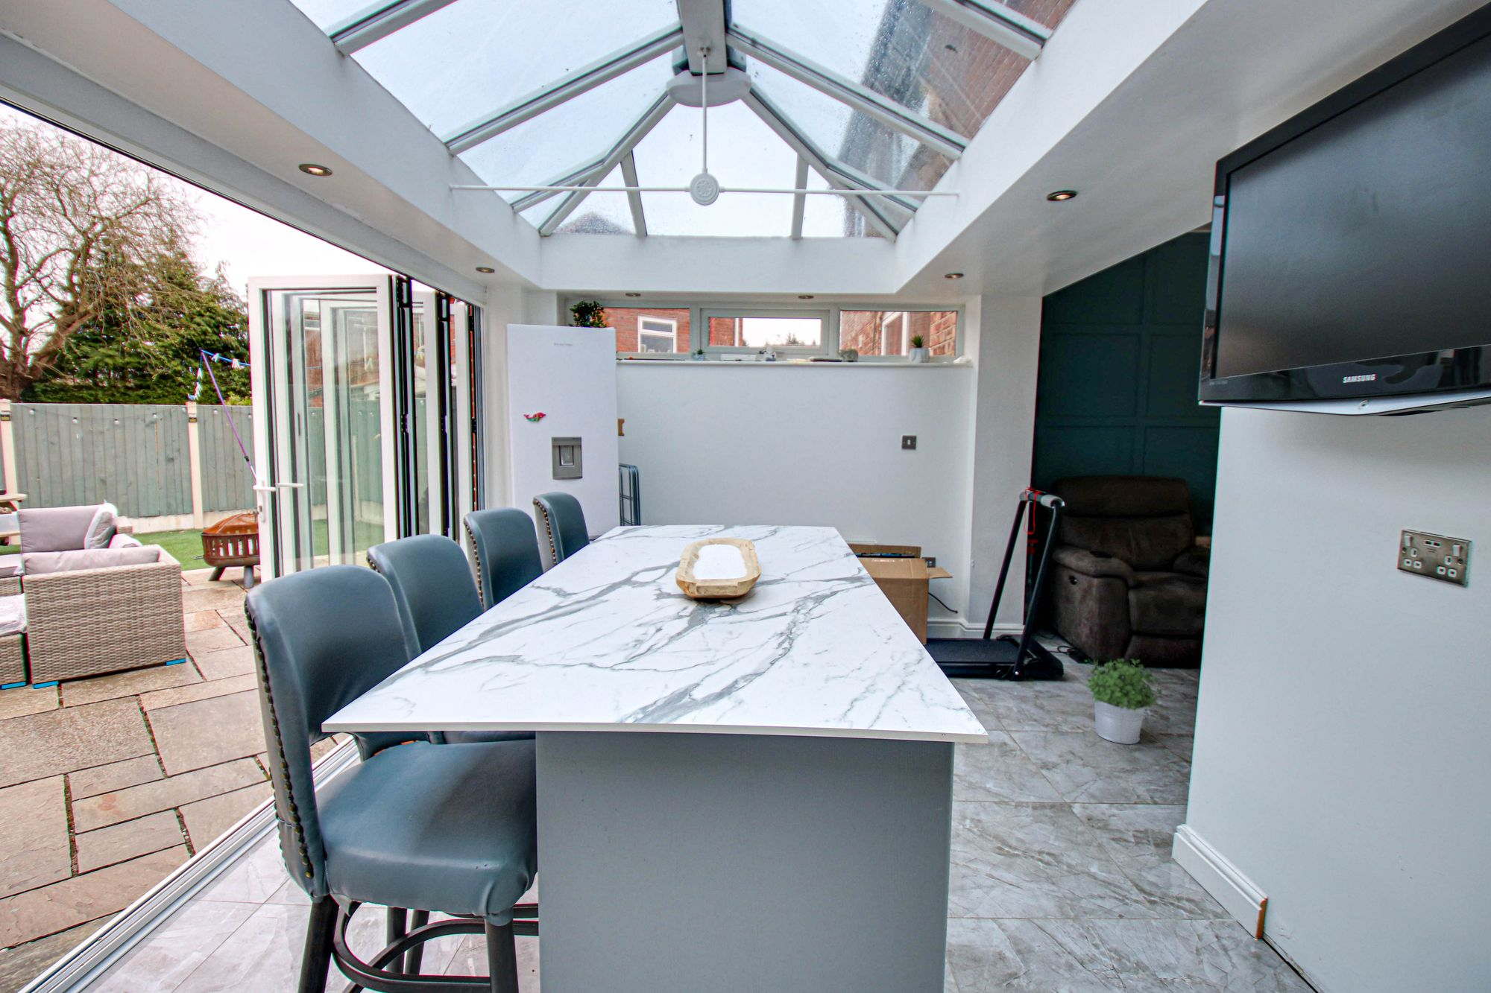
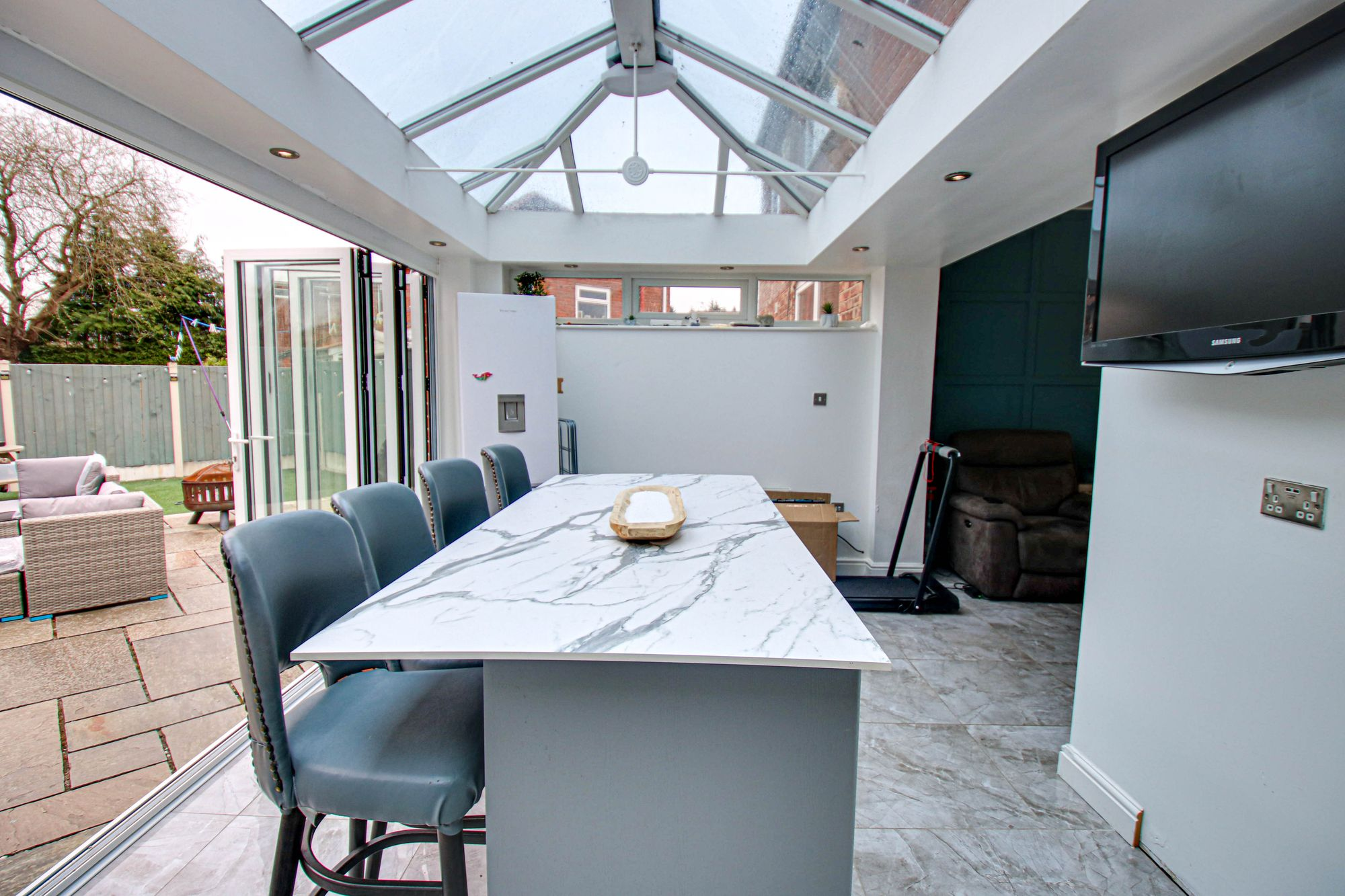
- potted plant [1084,658,1164,745]
